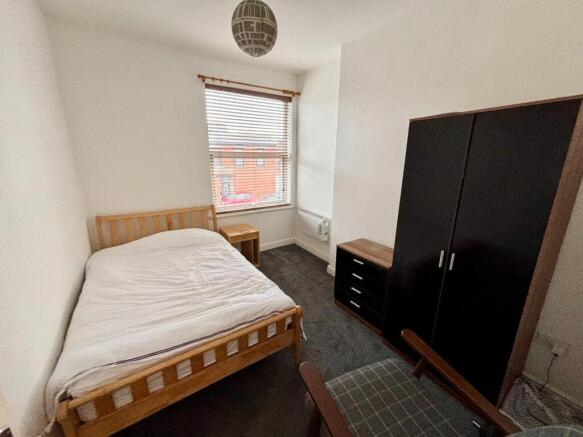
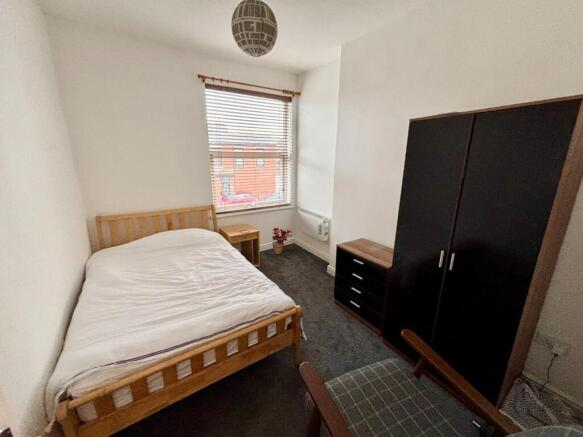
+ potted plant [271,227,293,255]
